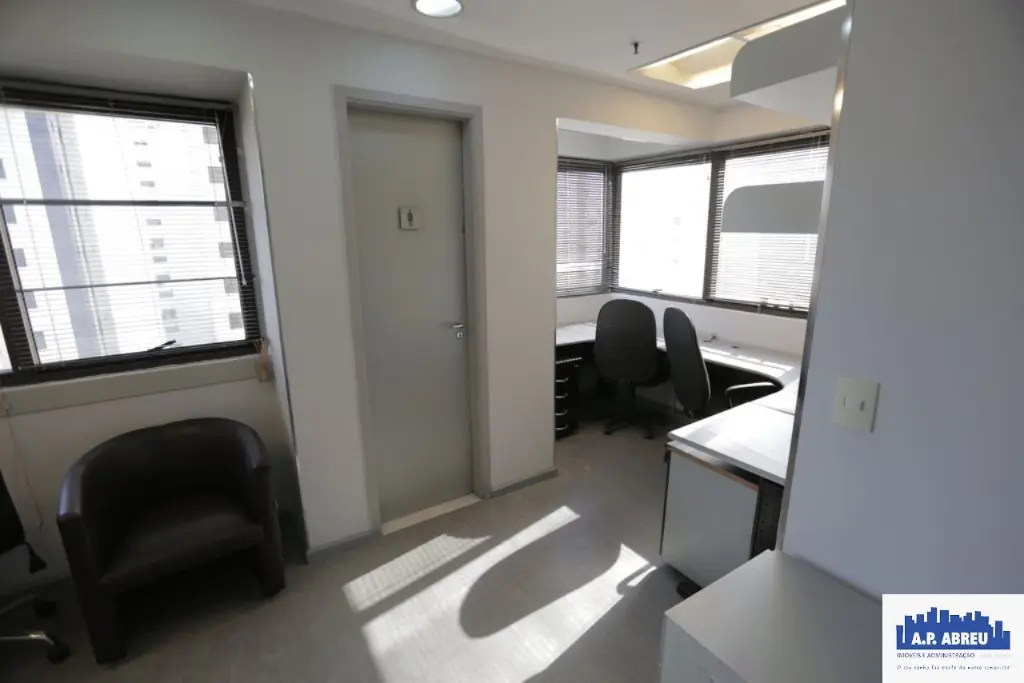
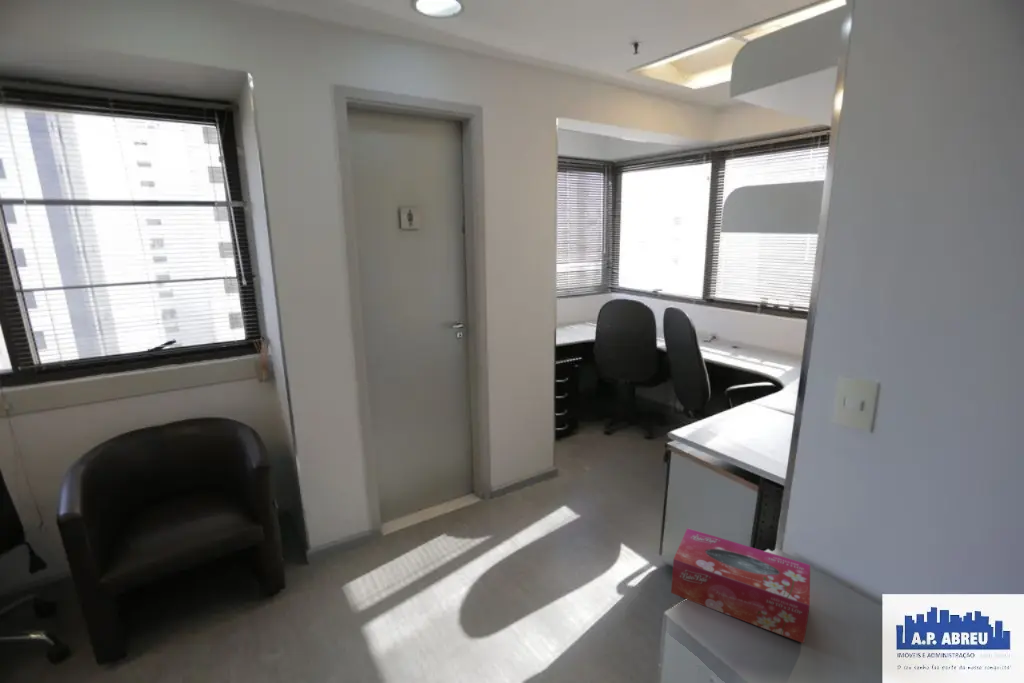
+ tissue box [670,527,811,644]
